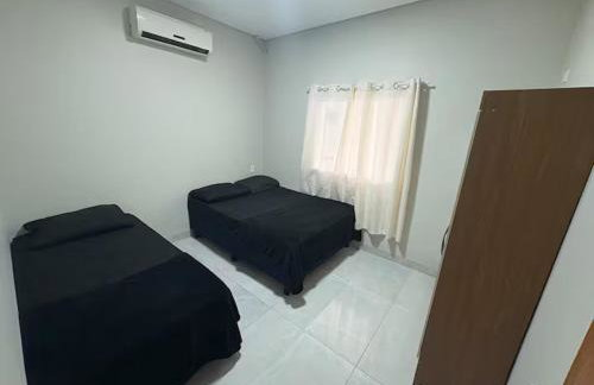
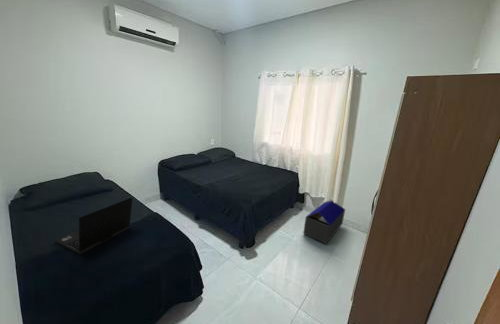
+ architectural model [302,200,346,245]
+ laptop [54,197,133,255]
